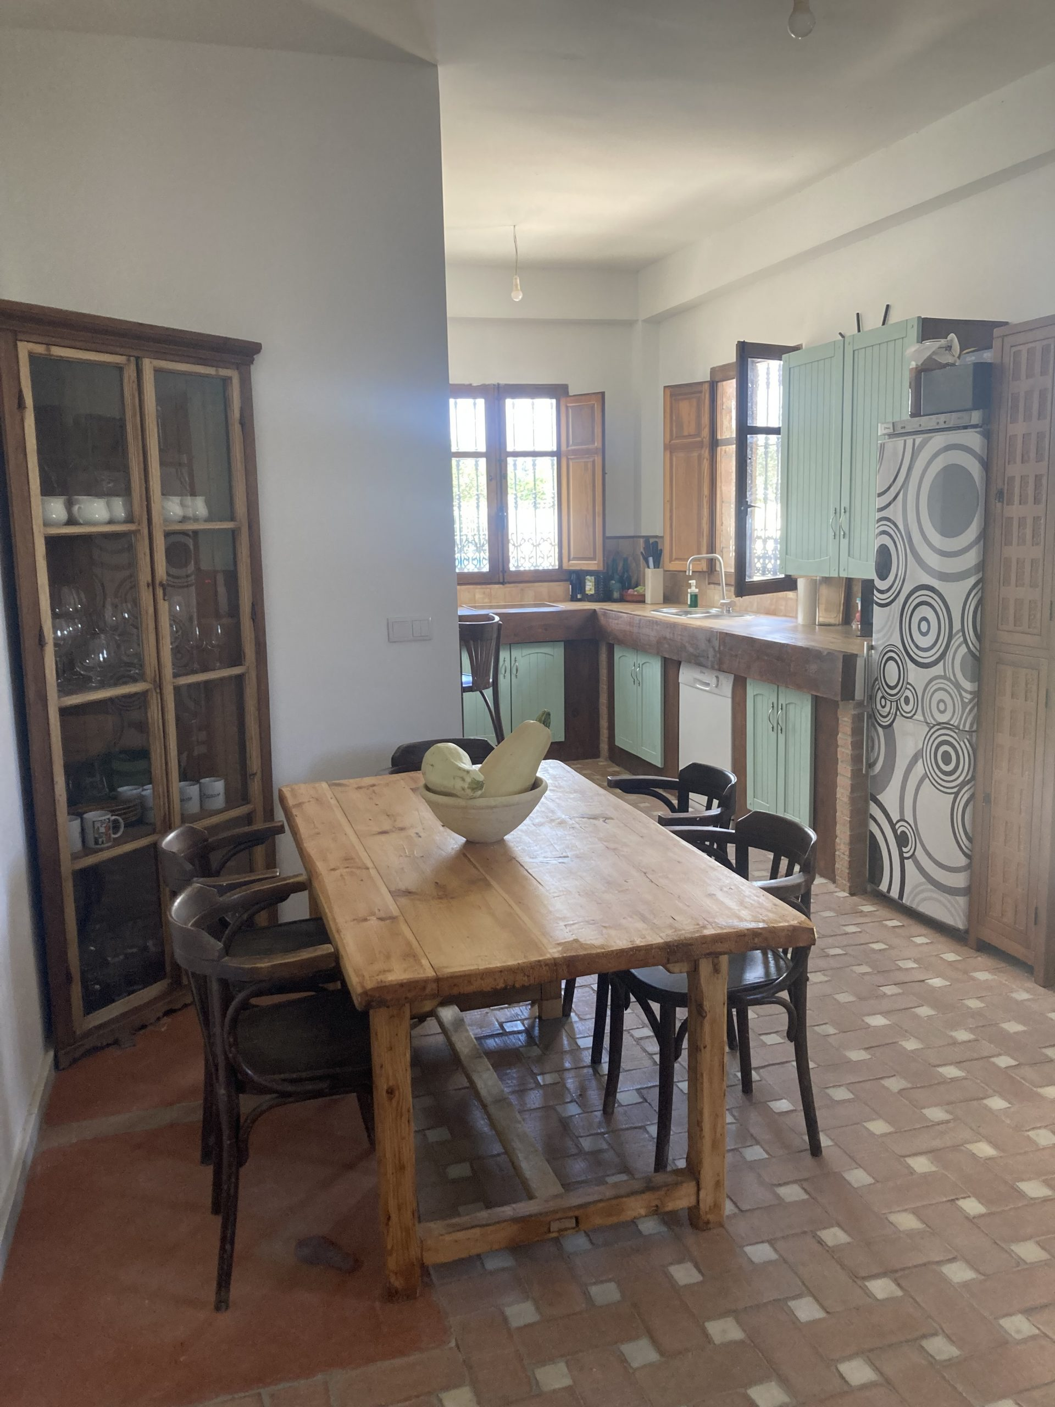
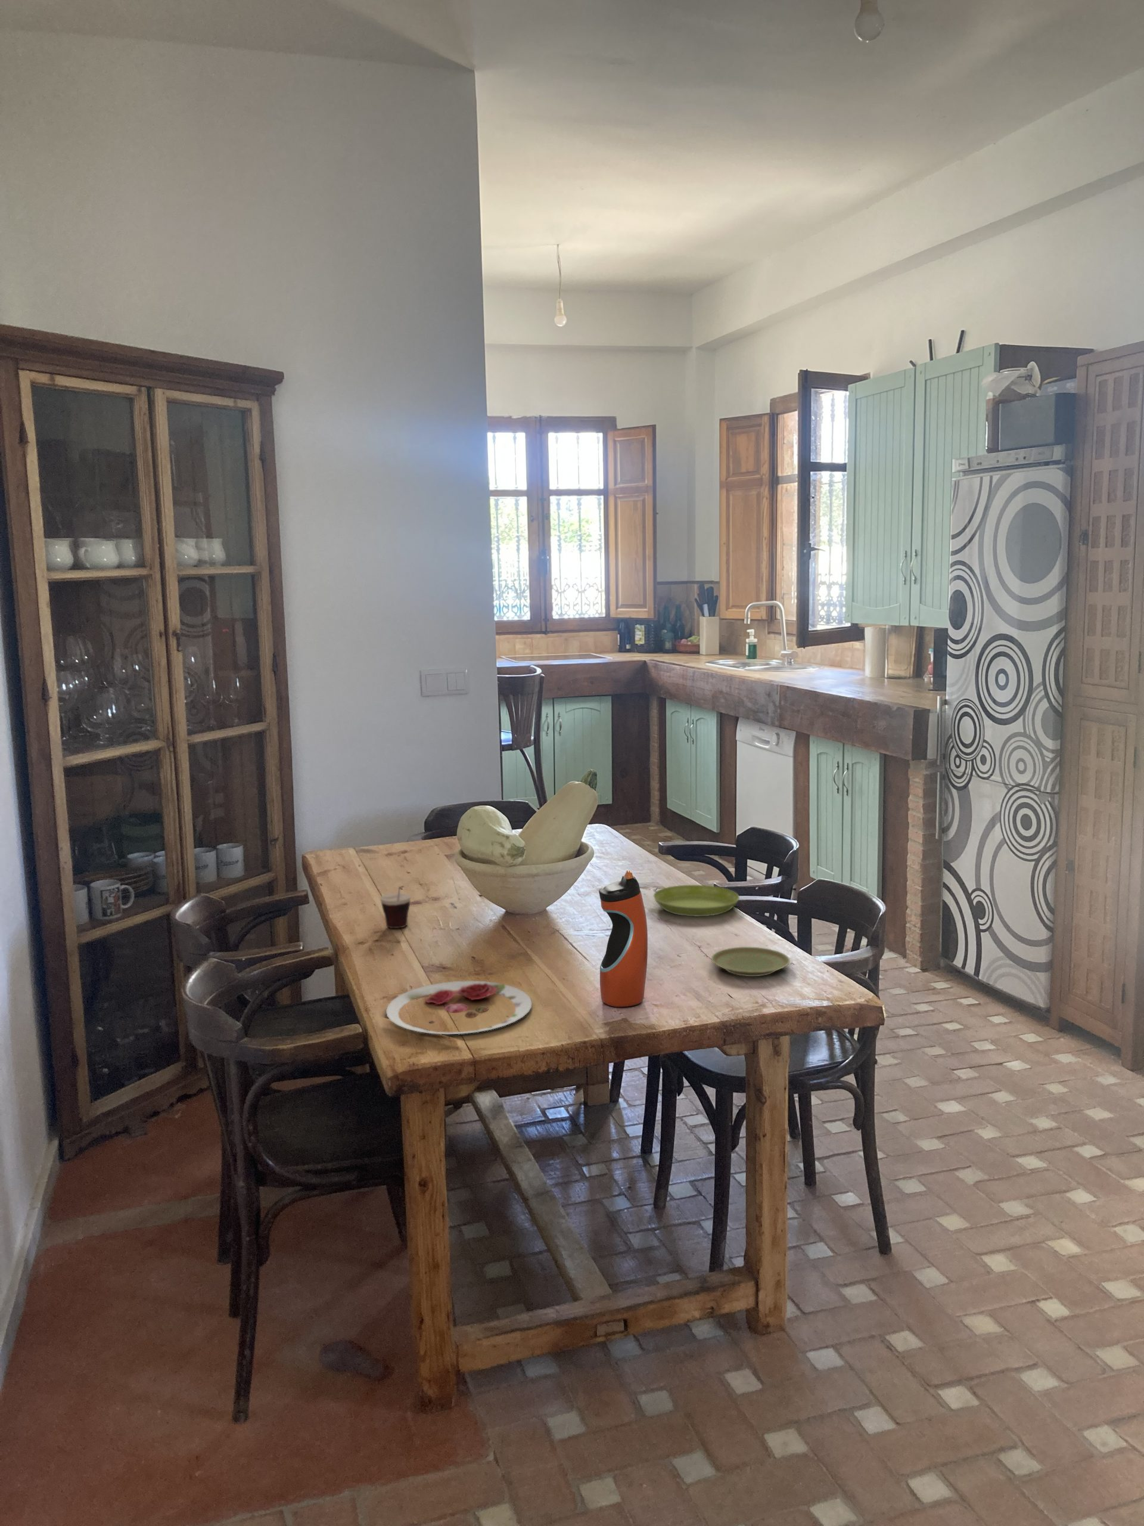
+ cup [380,886,412,929]
+ plate [711,947,791,977]
+ saucer [653,884,740,917]
+ water bottle [598,870,648,1007]
+ plate [386,980,532,1035]
